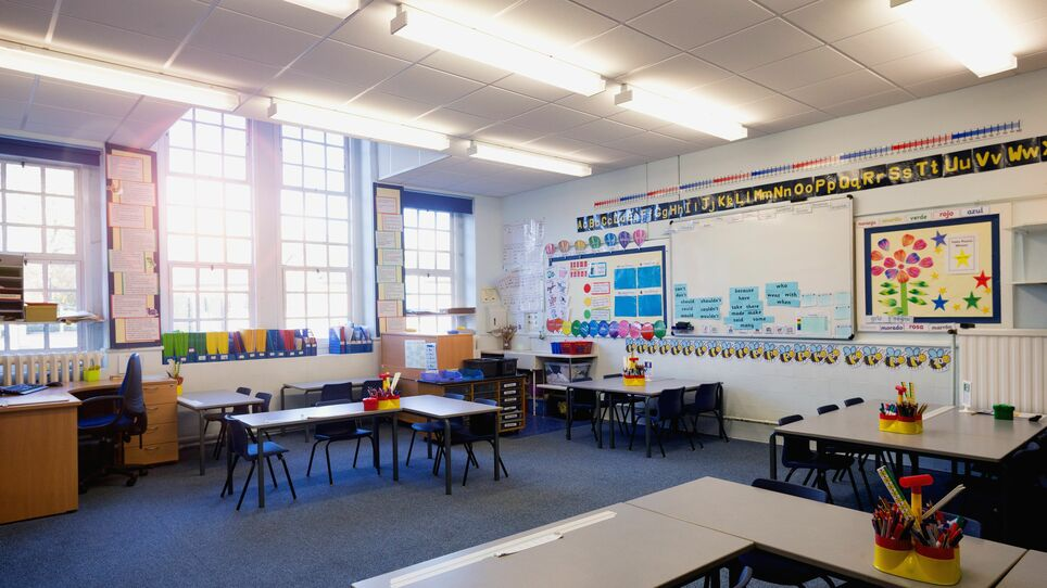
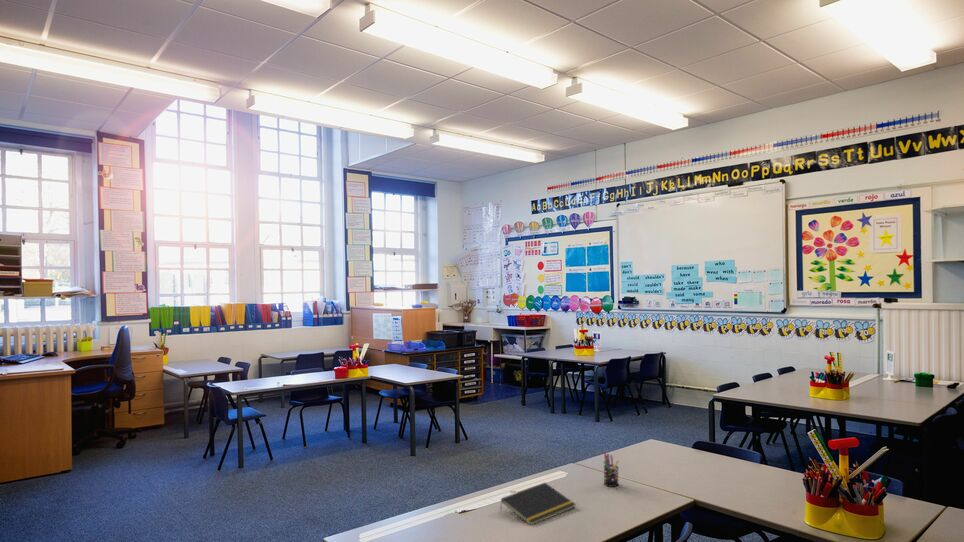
+ notepad [499,482,576,525]
+ pen holder [602,451,620,488]
